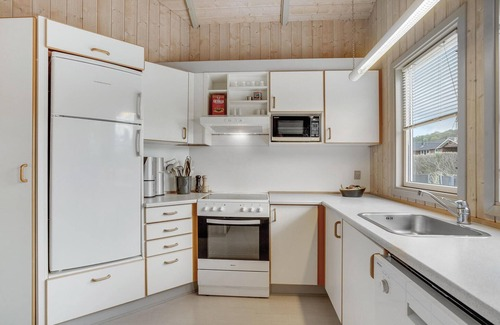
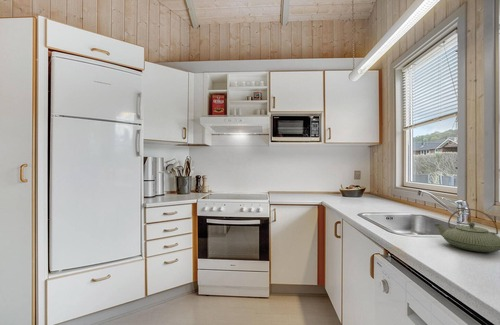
+ teapot [434,208,500,253]
